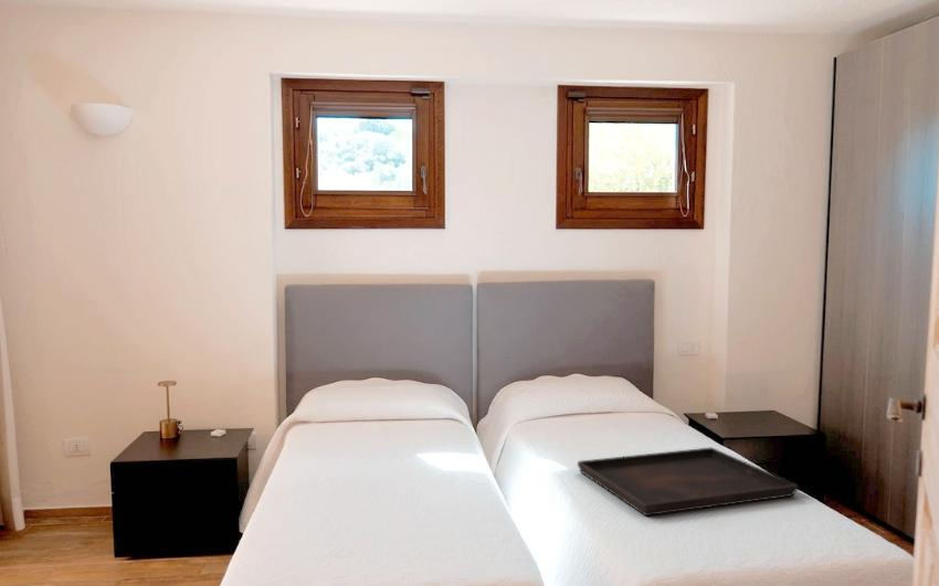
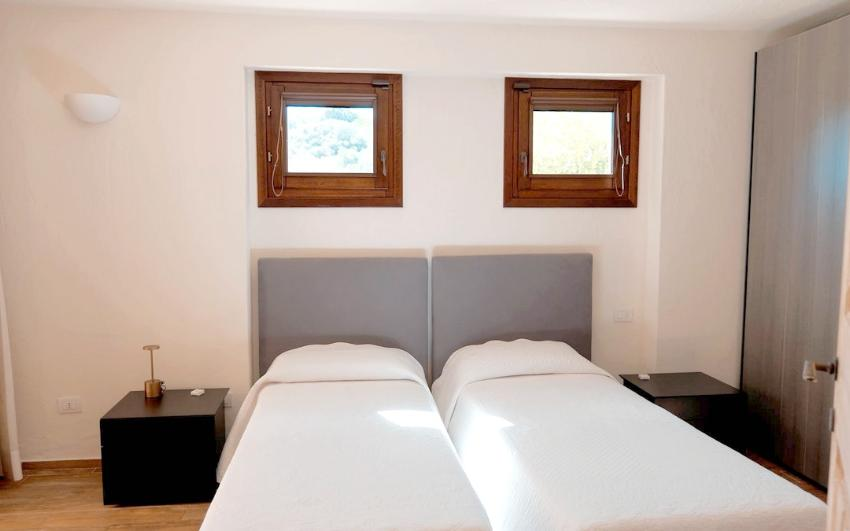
- serving tray [577,446,799,516]
